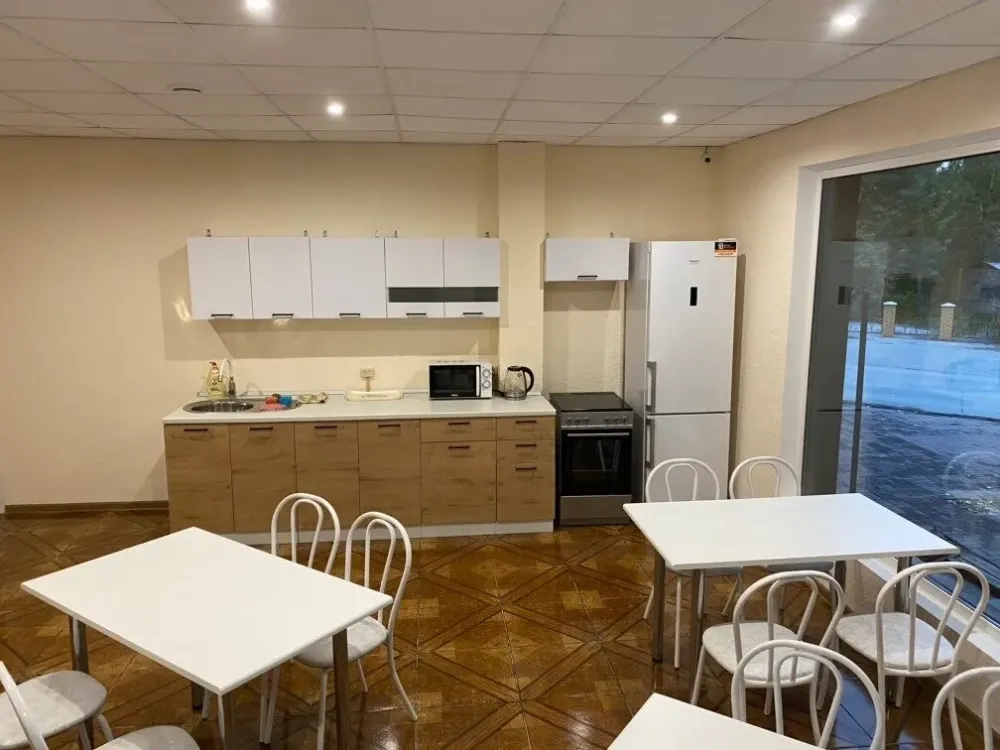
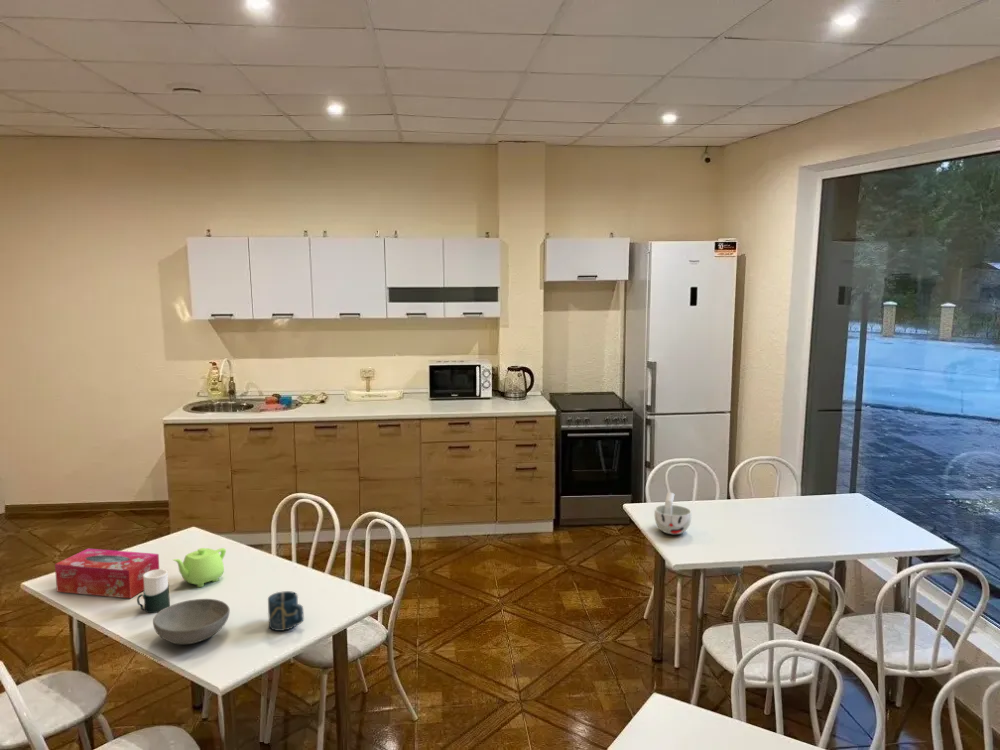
+ cup [267,590,305,632]
+ cup [654,491,692,535]
+ bowl [152,598,231,645]
+ cup [136,568,171,614]
+ tissue box [54,548,160,599]
+ teapot [173,547,227,588]
